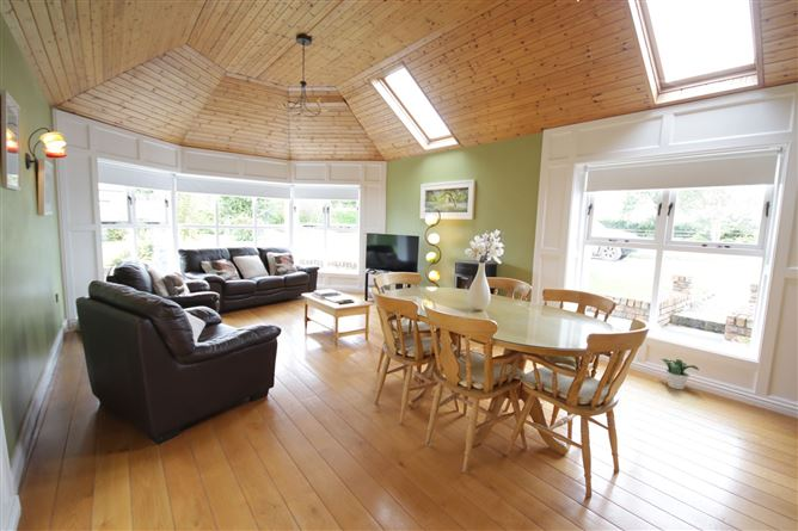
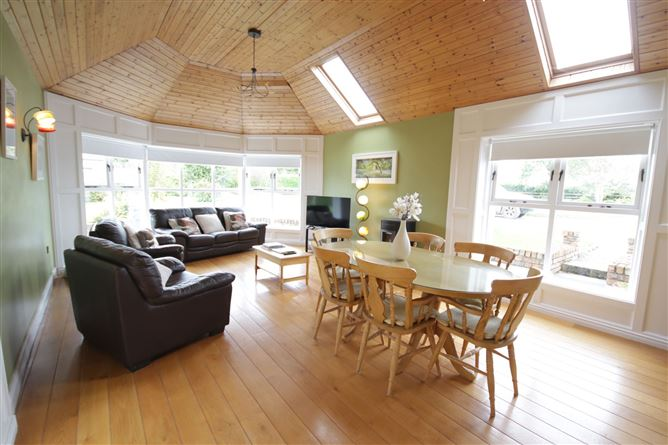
- potted plant [661,358,700,390]
